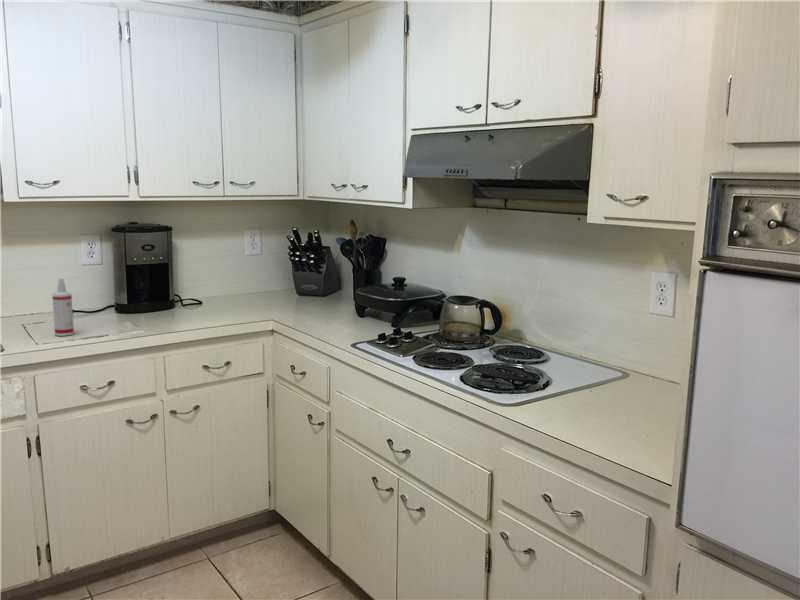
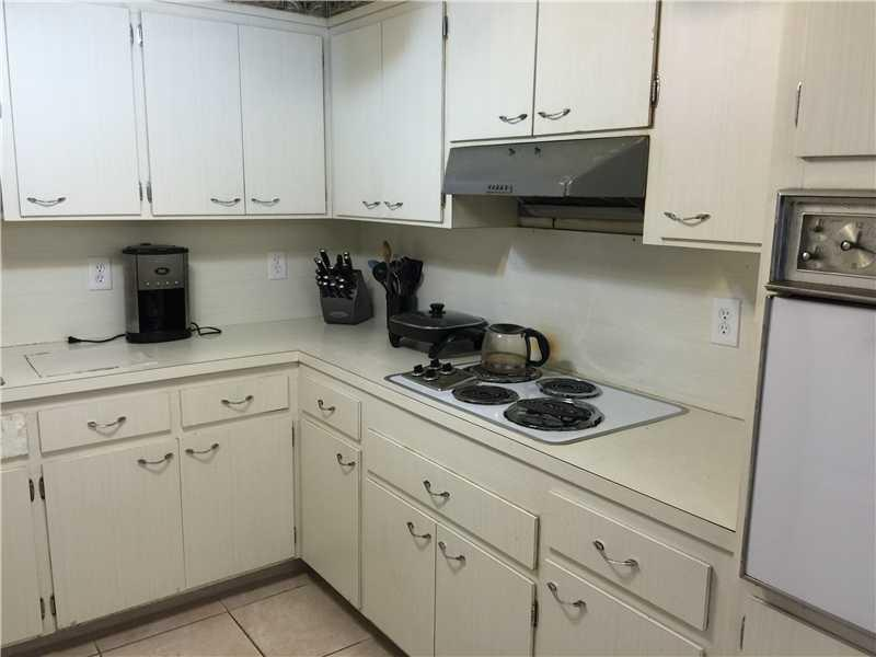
- spray bottle [51,277,75,337]
